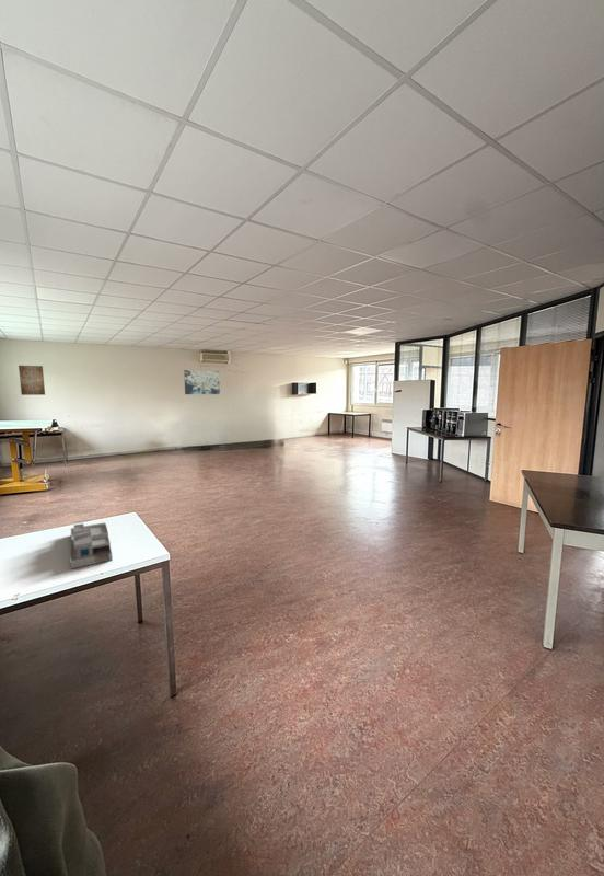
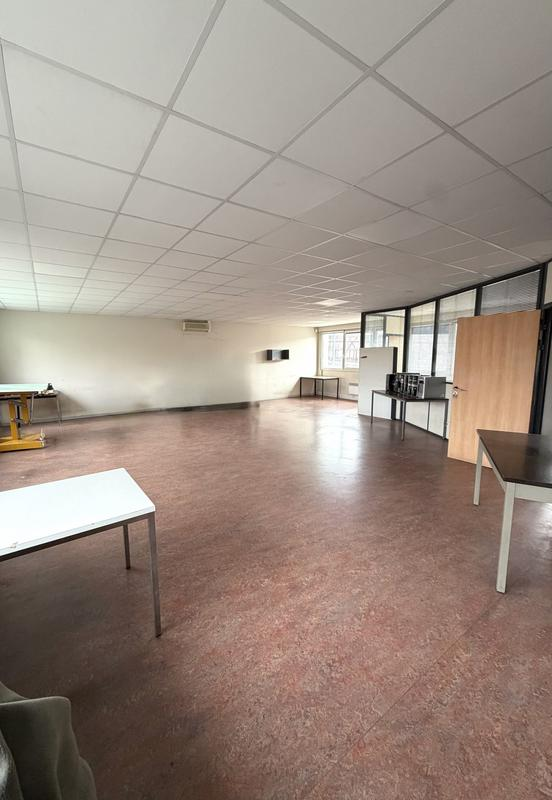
- desk organizer [70,522,114,569]
- wall art [183,369,221,395]
- wall art [18,365,46,396]
